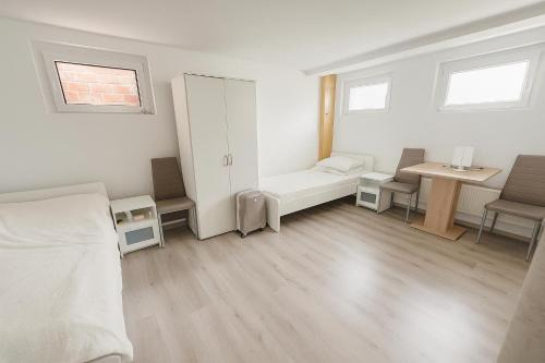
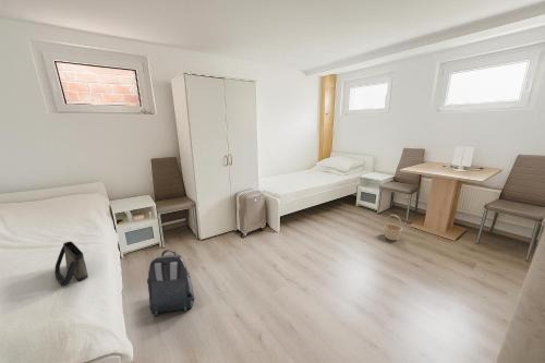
+ handbag [53,241,89,287]
+ backpack [146,247,195,317]
+ basket [383,214,403,241]
